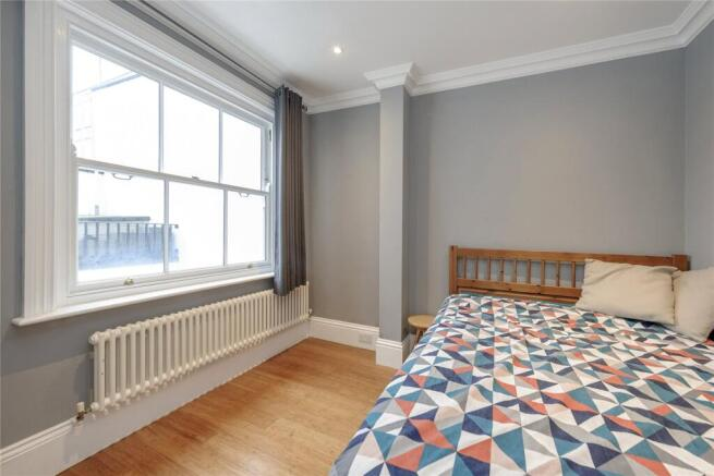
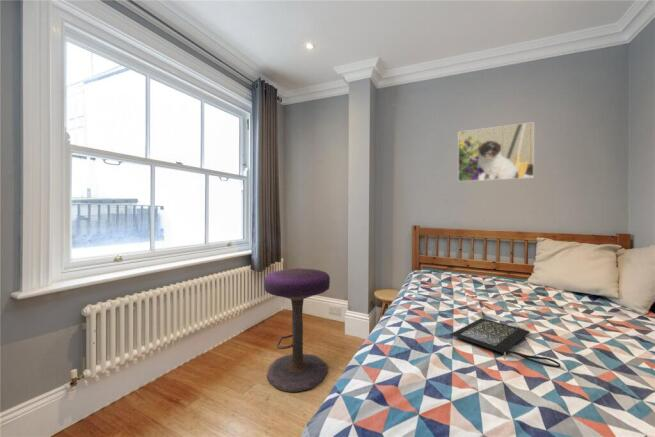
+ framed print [457,121,535,183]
+ clutch bag [449,317,562,369]
+ stool [263,267,331,393]
